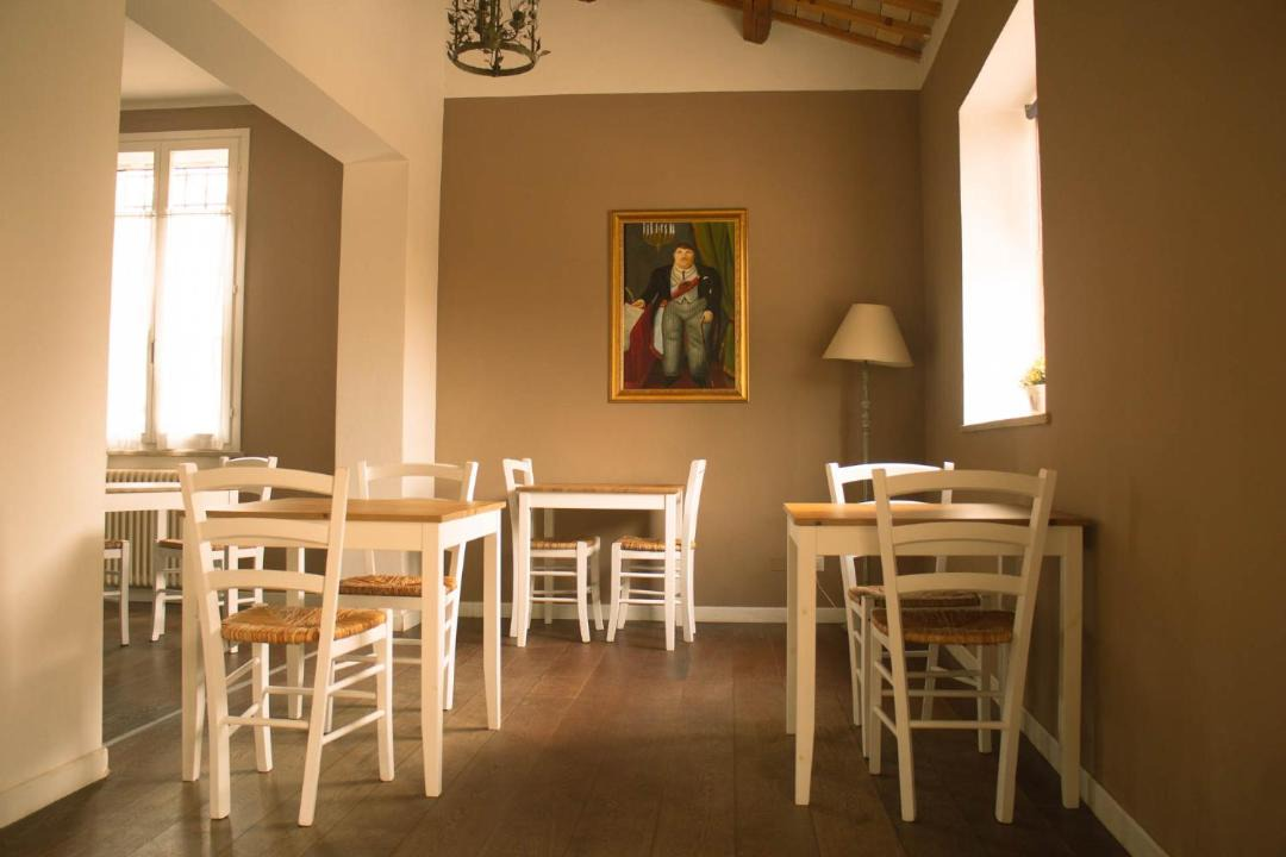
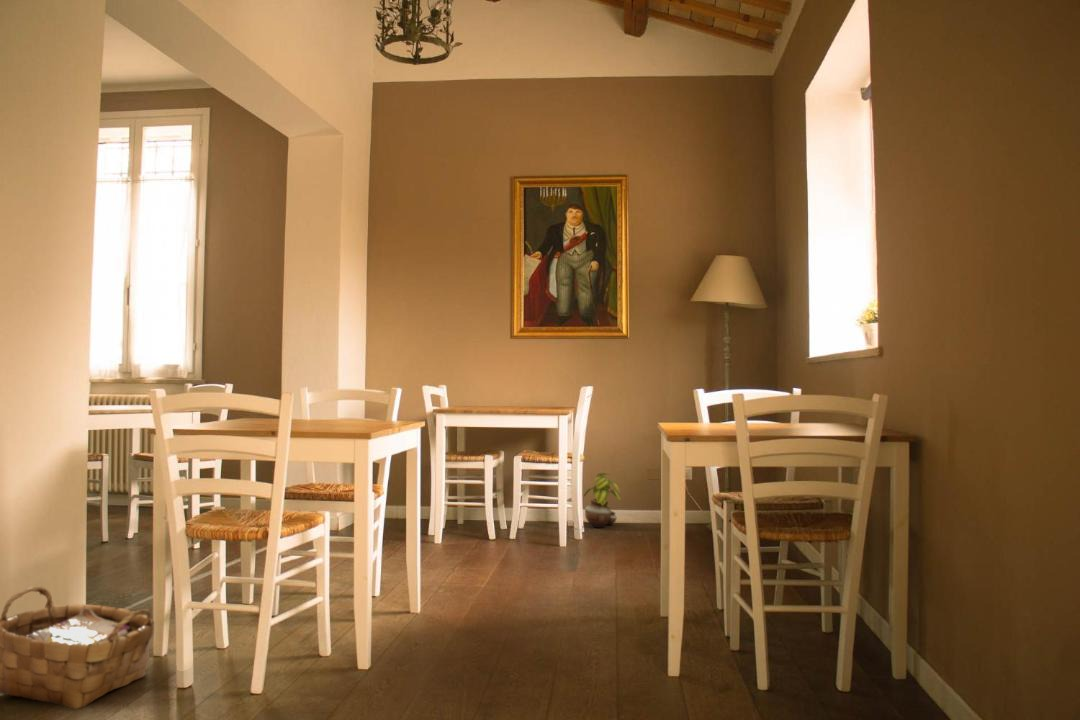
+ potted plant [583,472,622,529]
+ woven basket [0,585,155,710]
